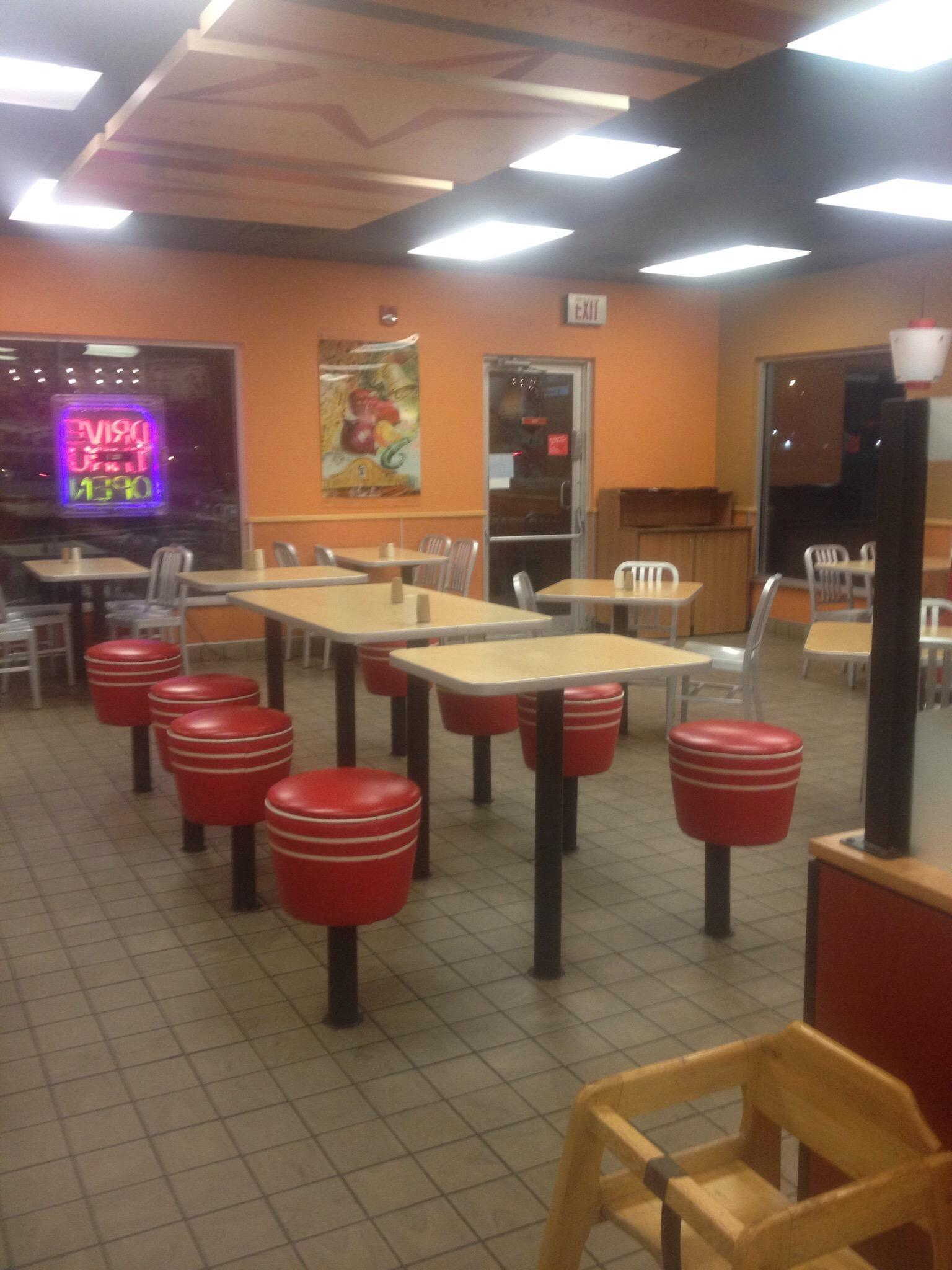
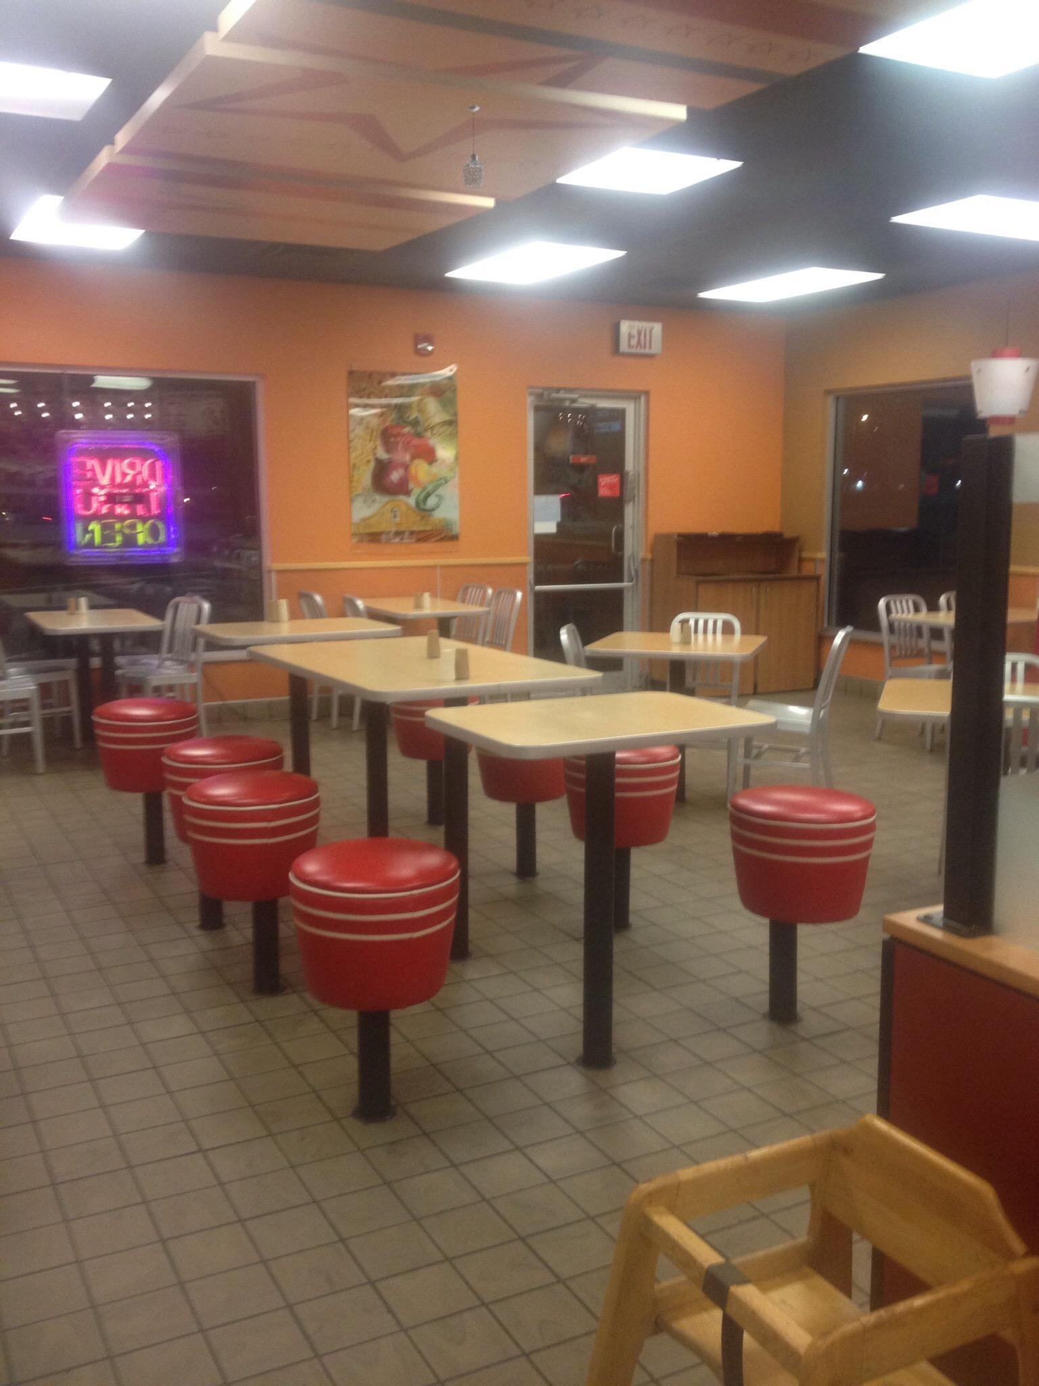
+ pendant light [463,104,485,189]
